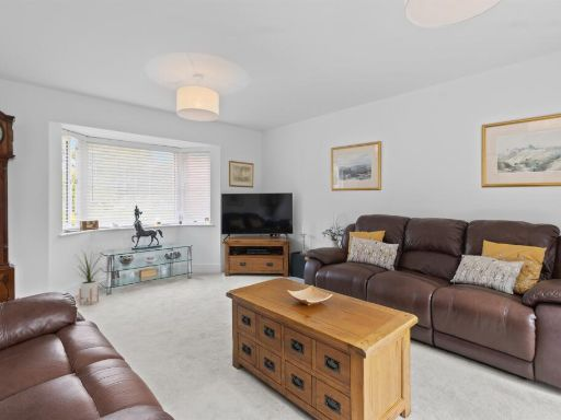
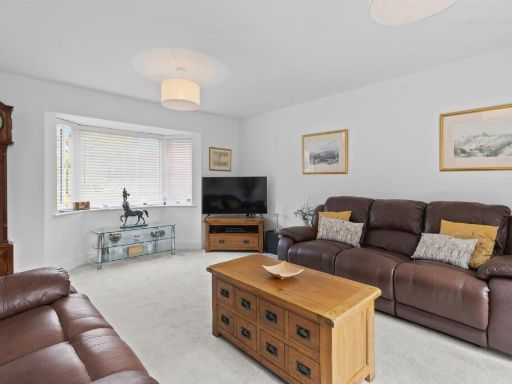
- house plant [71,247,104,306]
